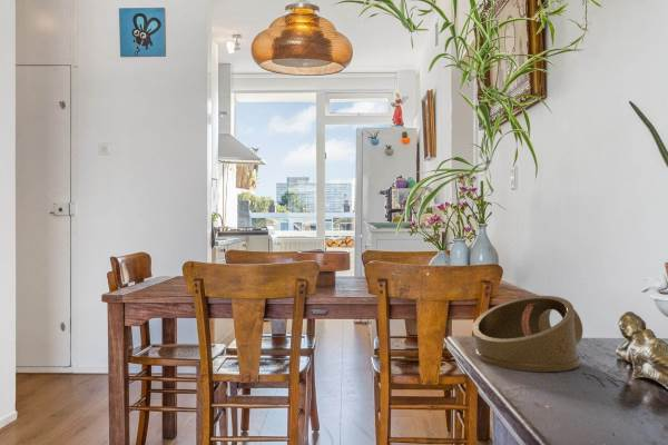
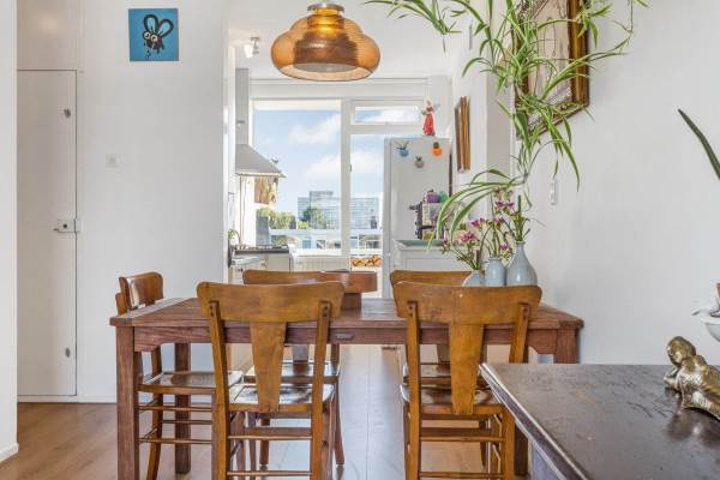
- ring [472,295,583,373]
